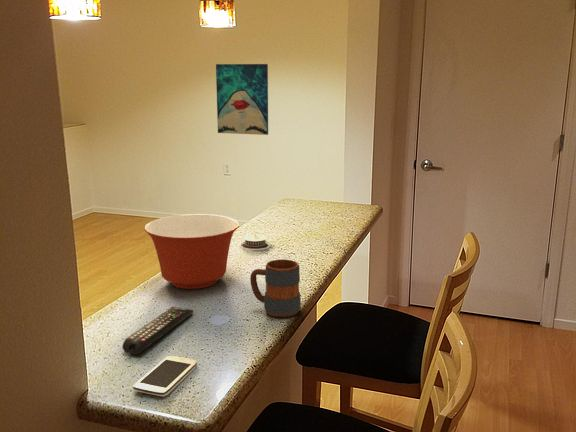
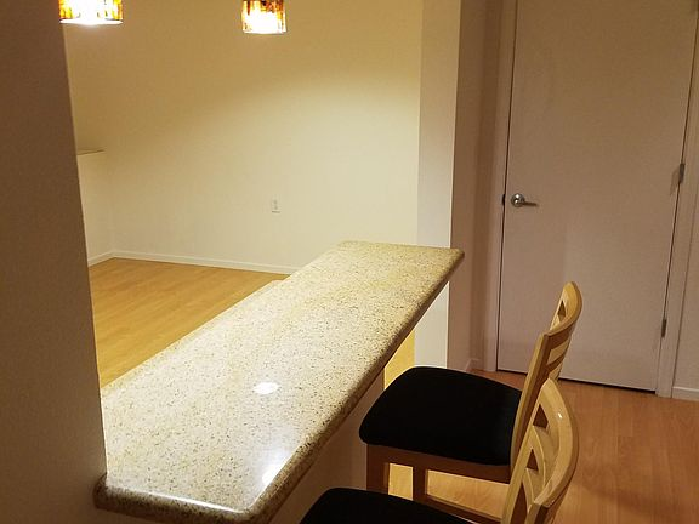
- smartphone [132,355,198,397]
- wall art [215,63,269,136]
- architectural model [239,233,272,251]
- mug [249,259,302,318]
- remote control [121,306,194,356]
- mixing bowl [143,213,240,290]
